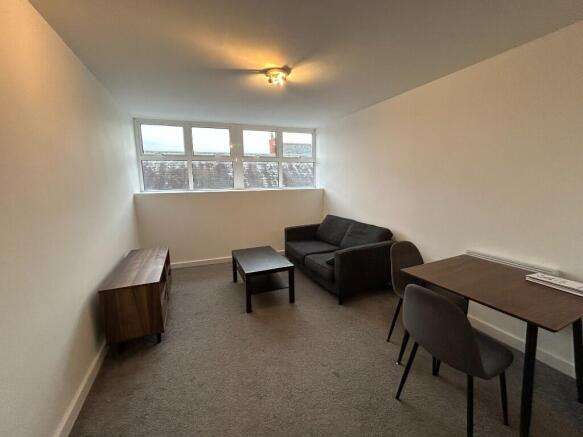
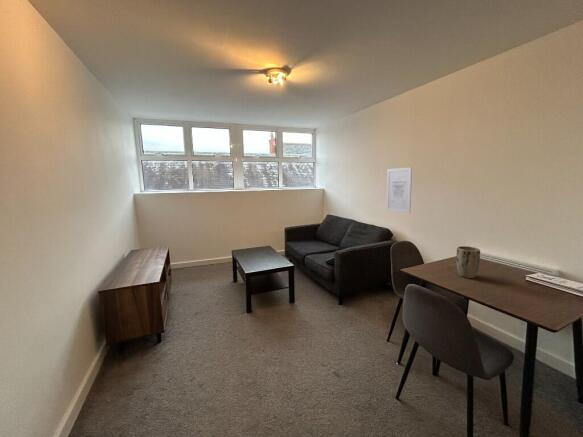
+ plant pot [455,245,481,279]
+ wall art [385,166,413,214]
